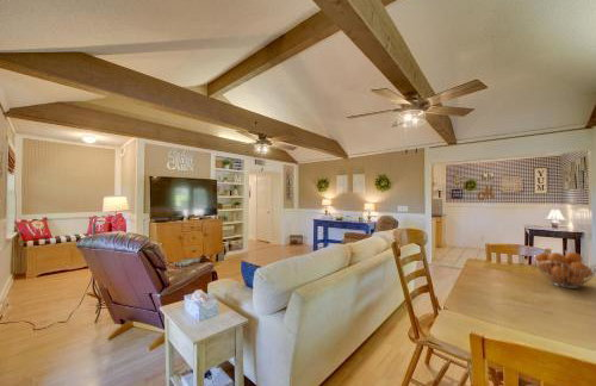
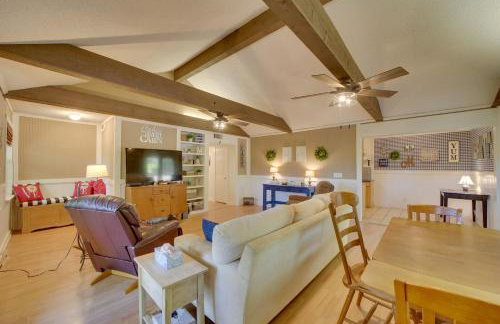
- fruit basket [533,251,596,290]
